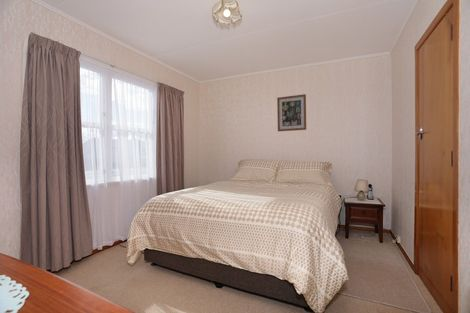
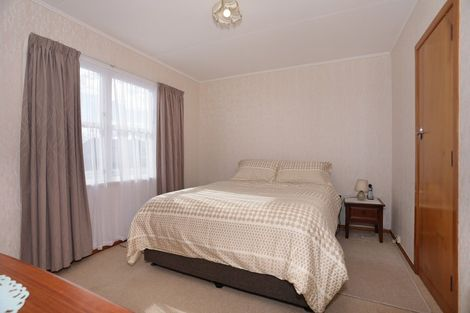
- wall art [276,93,307,132]
